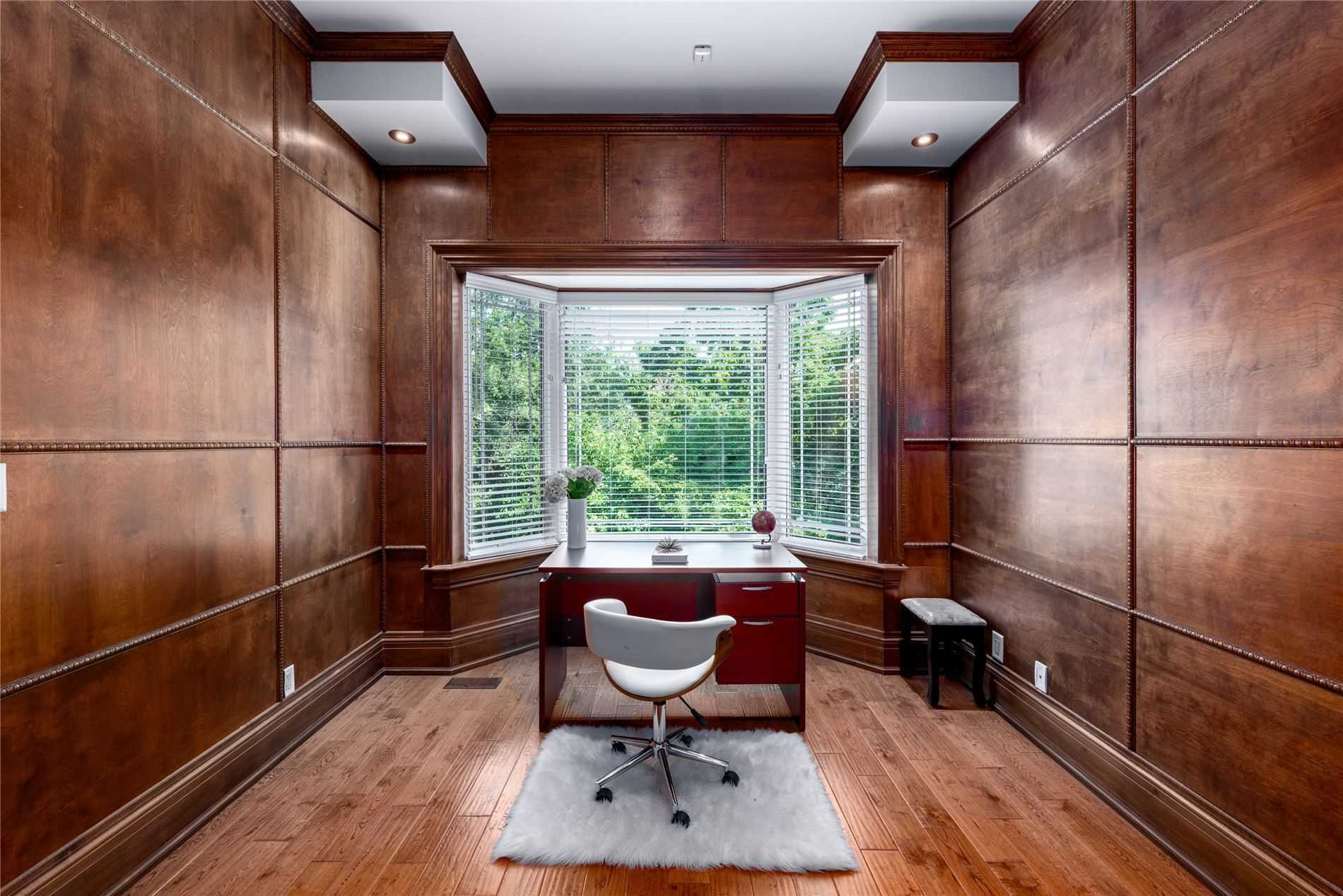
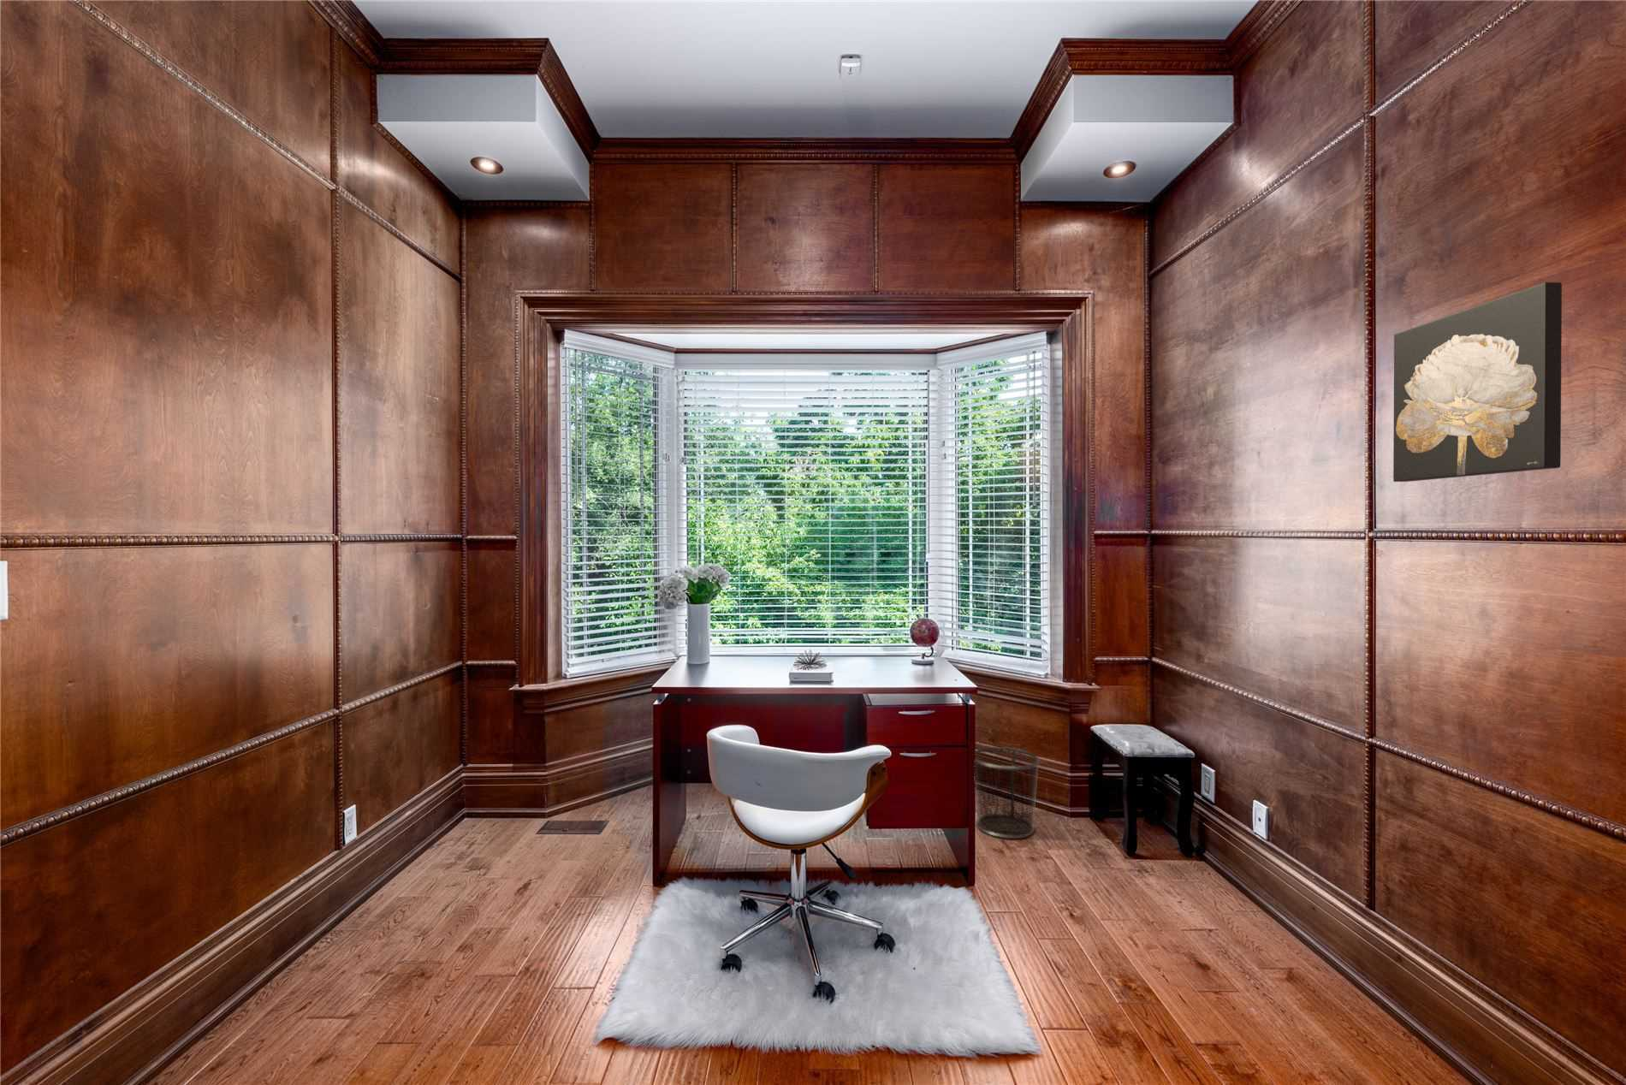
+ waste bin [975,746,1041,839]
+ wall art [1392,281,1563,483]
